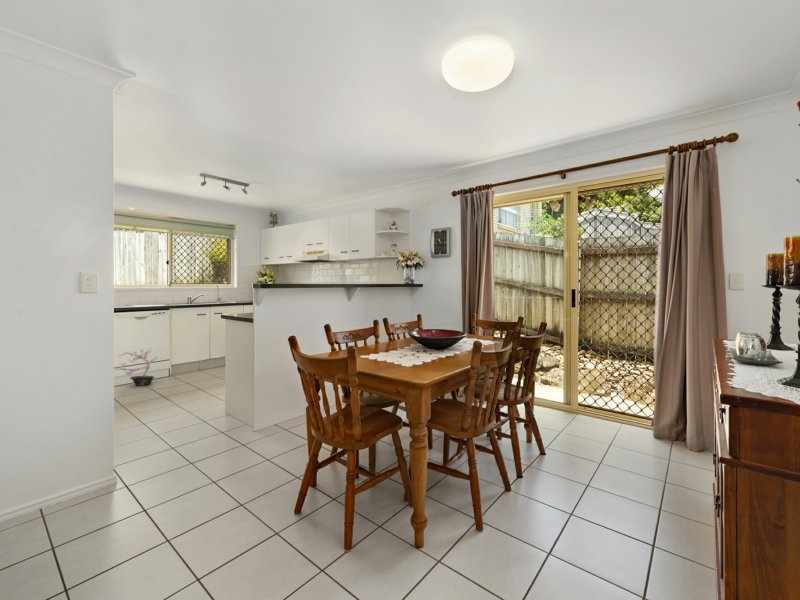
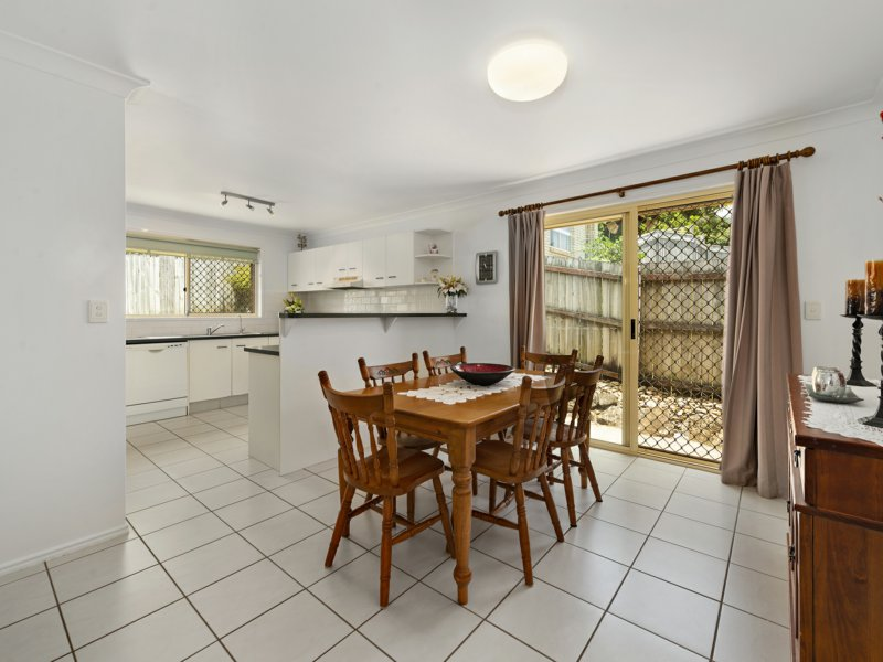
- potted plant [114,346,158,386]
